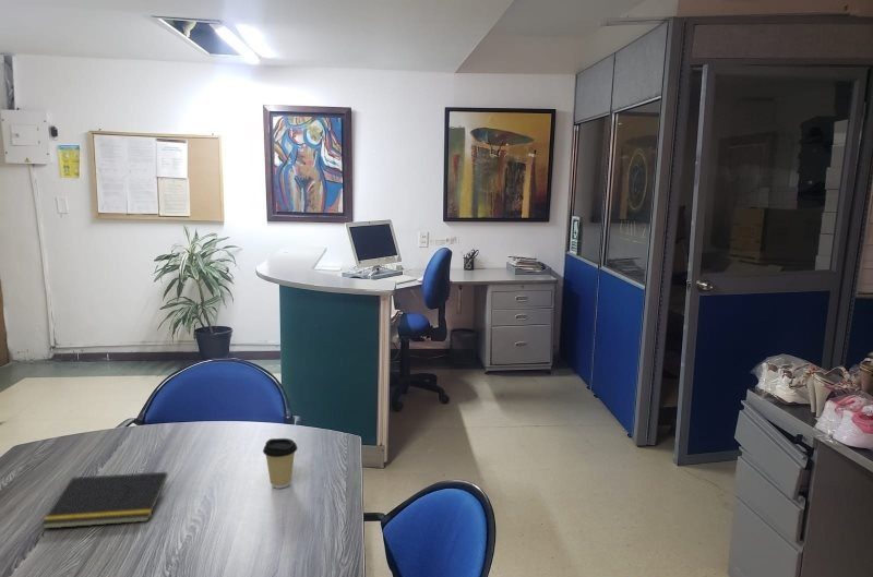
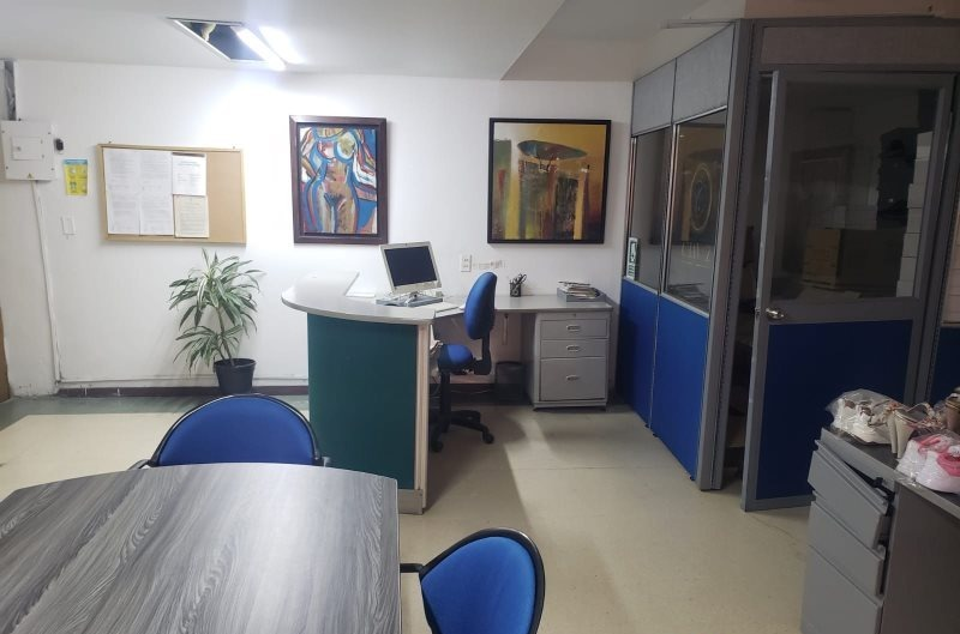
- coffee cup [262,437,299,490]
- notepad [40,471,168,530]
